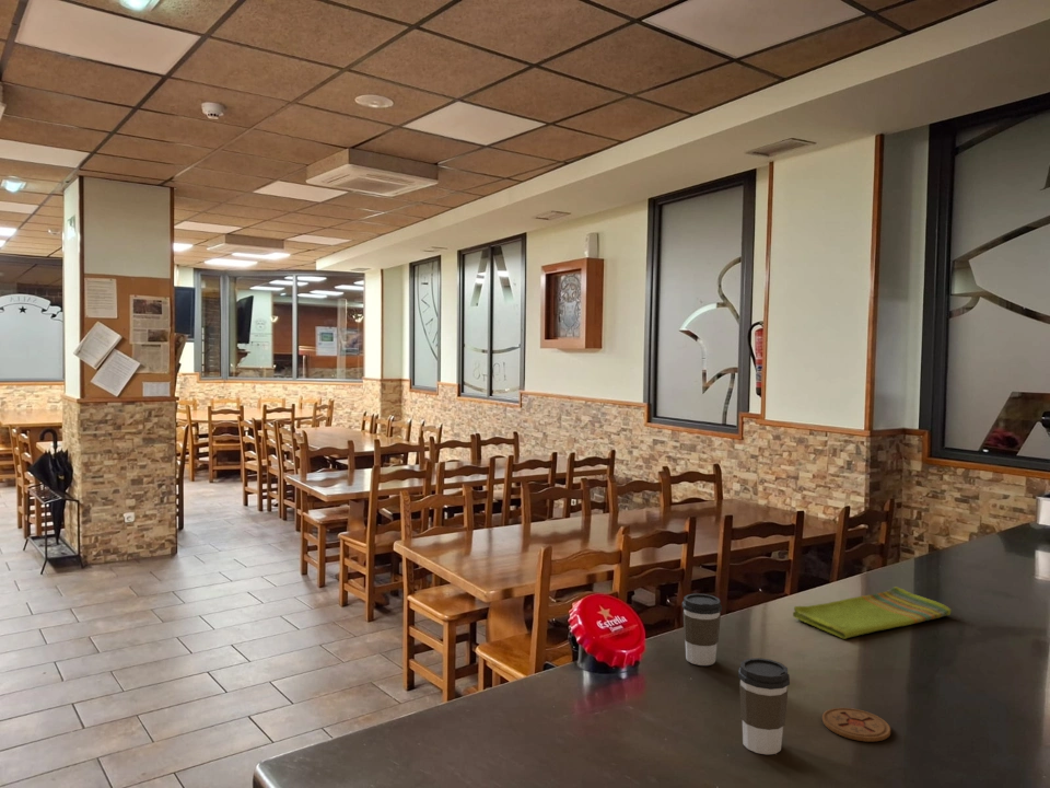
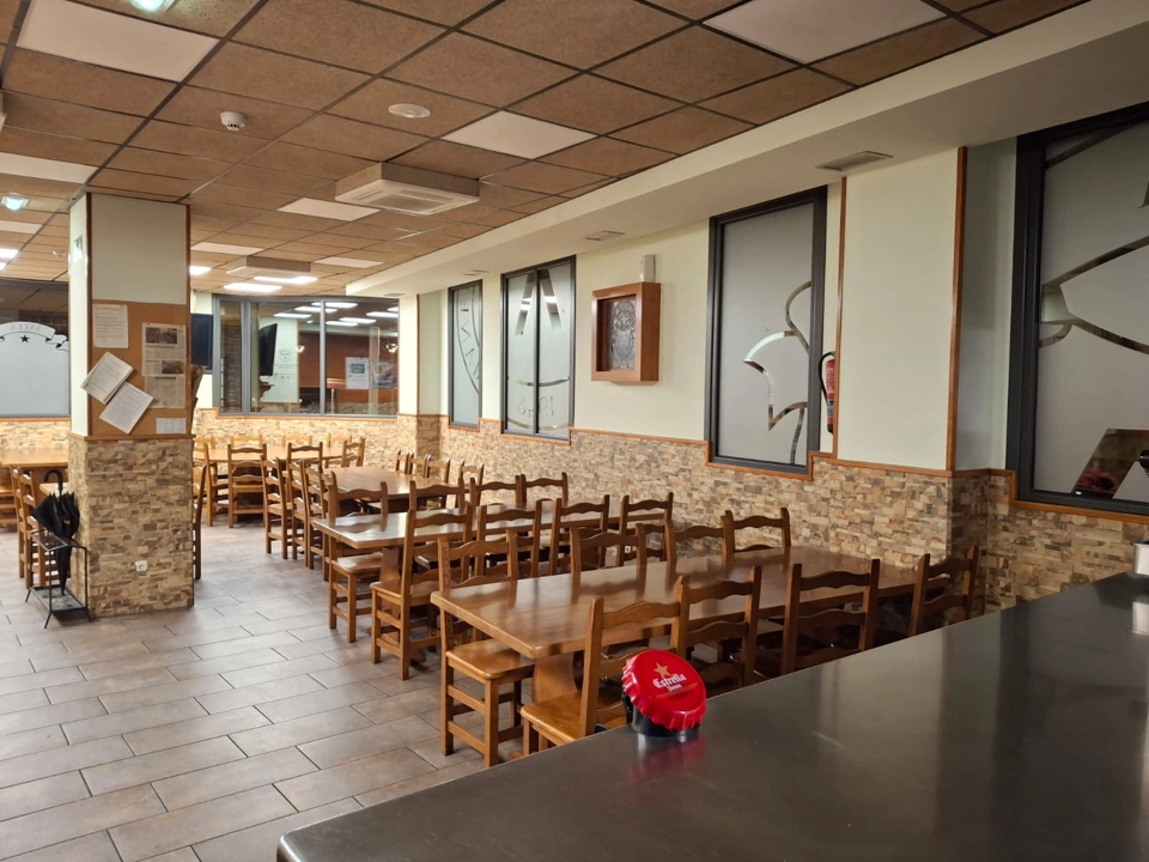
- coffee cup [737,657,791,755]
- coaster [821,707,891,743]
- dish towel [792,586,953,640]
- coffee cup [681,593,723,667]
